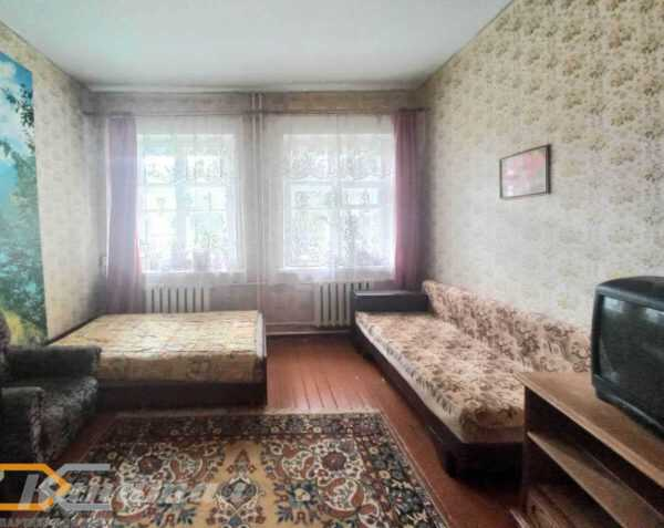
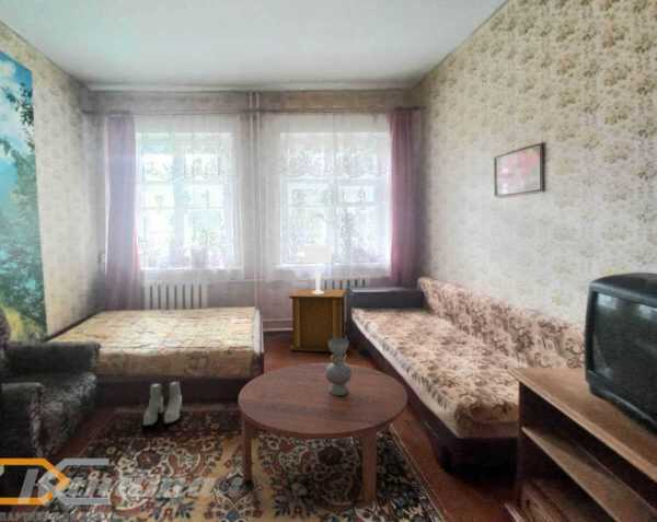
+ coffee table [238,362,408,504]
+ boots [142,380,183,427]
+ decorative vase [325,338,351,395]
+ table lamp [303,244,333,294]
+ side table [288,288,348,353]
